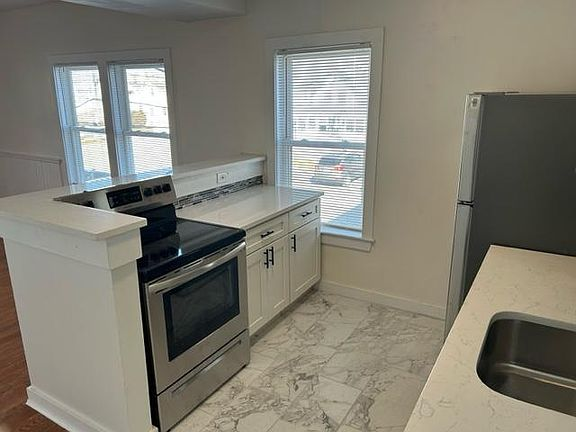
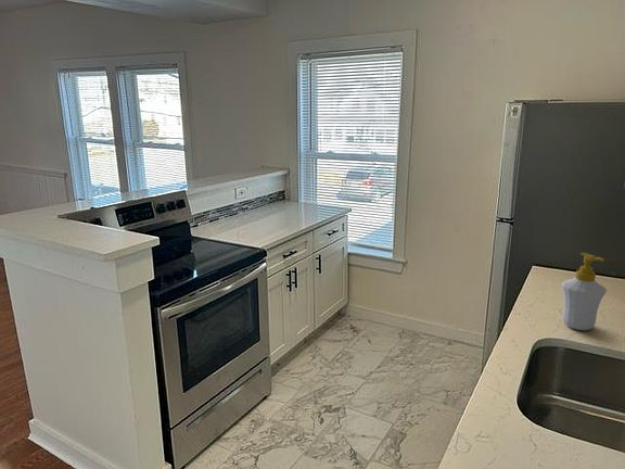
+ soap bottle [561,251,608,331]
